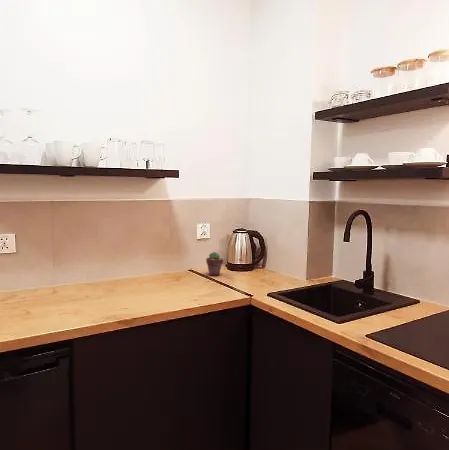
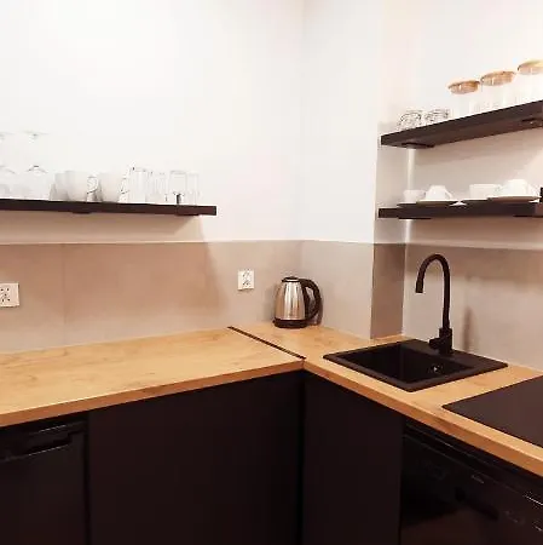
- potted succulent [205,251,225,276]
